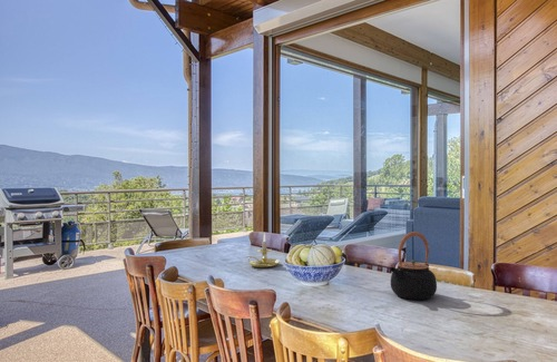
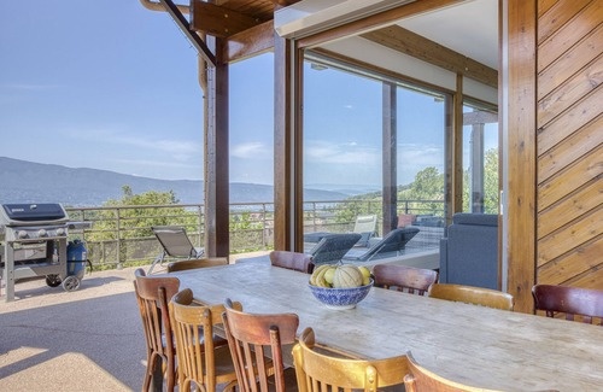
- teapot [389,231,438,301]
- candle holder [245,232,281,268]
